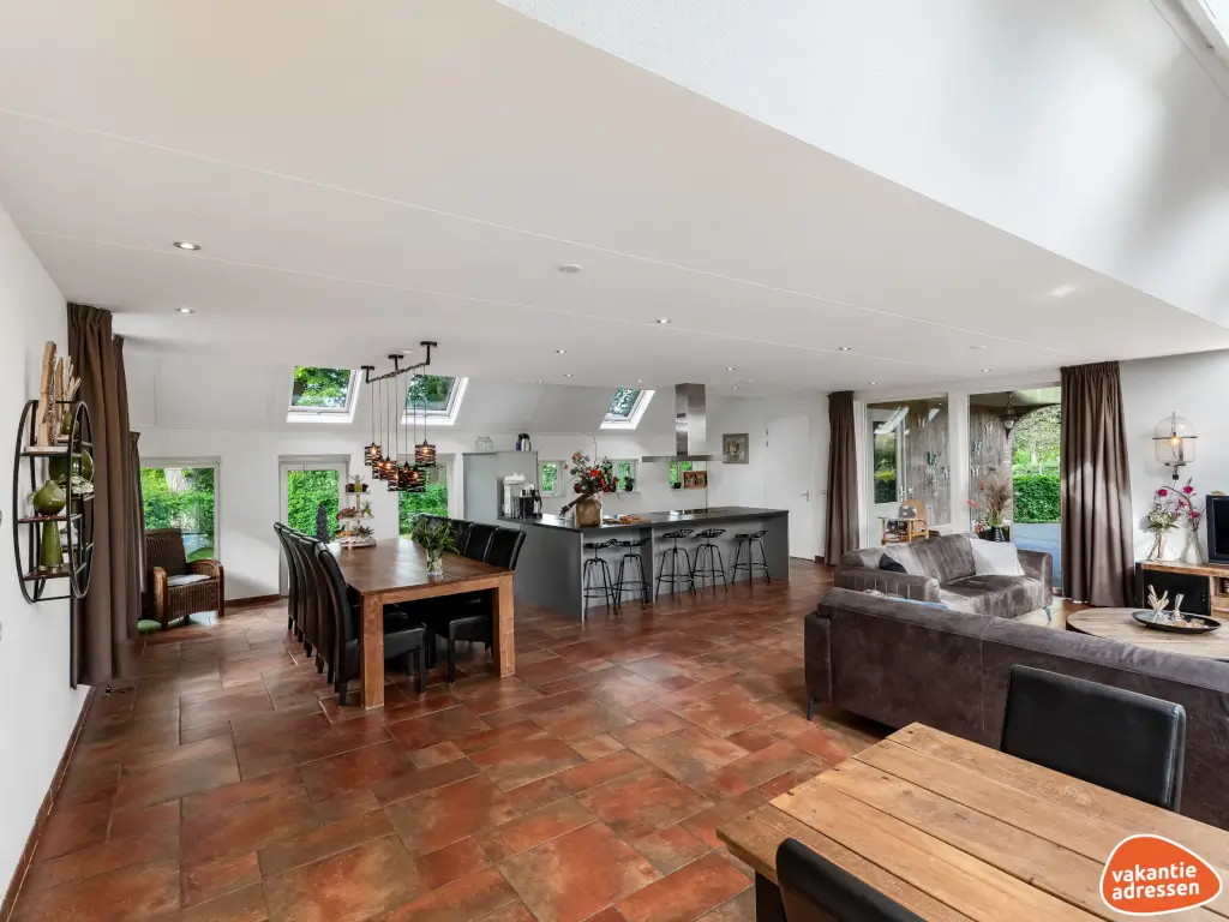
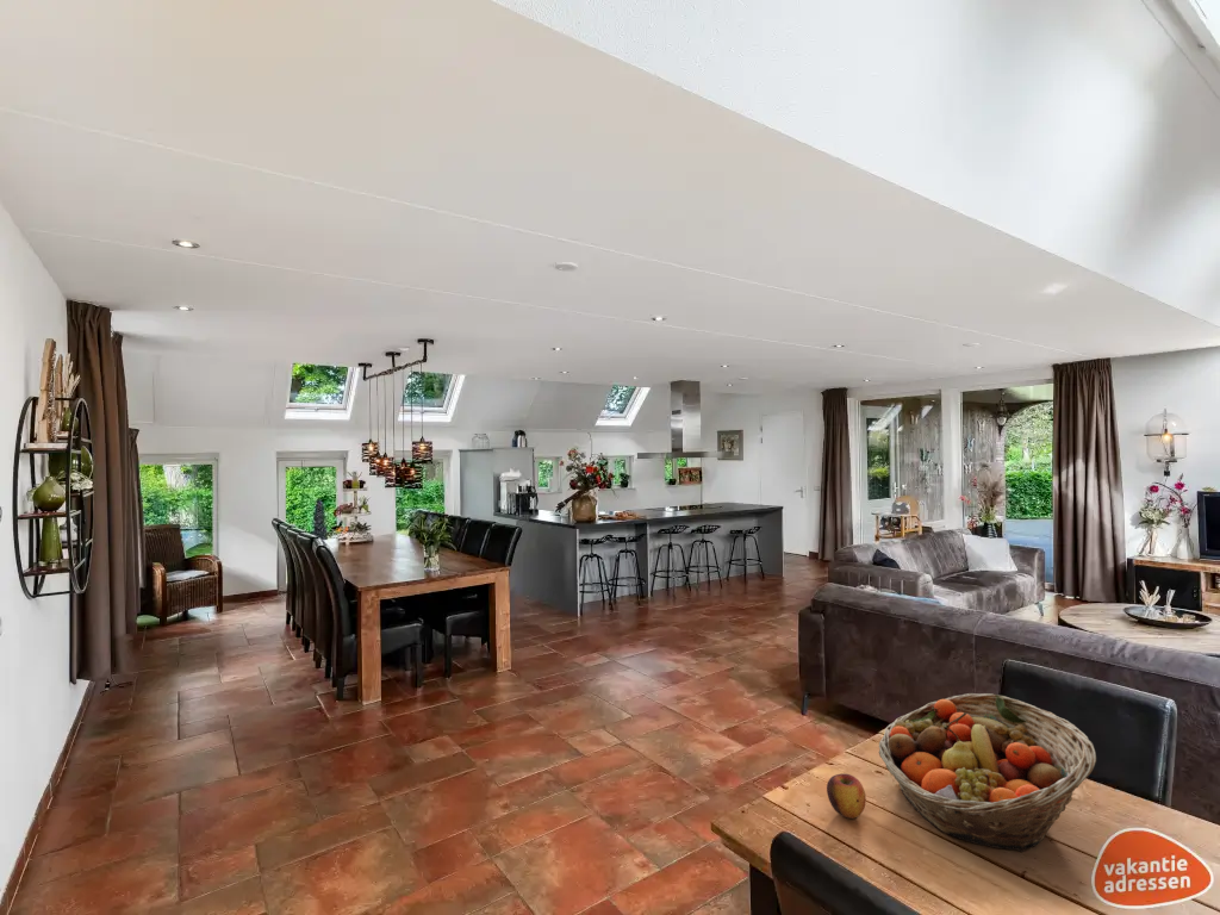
+ apple [826,772,867,820]
+ fruit basket [878,692,1097,853]
